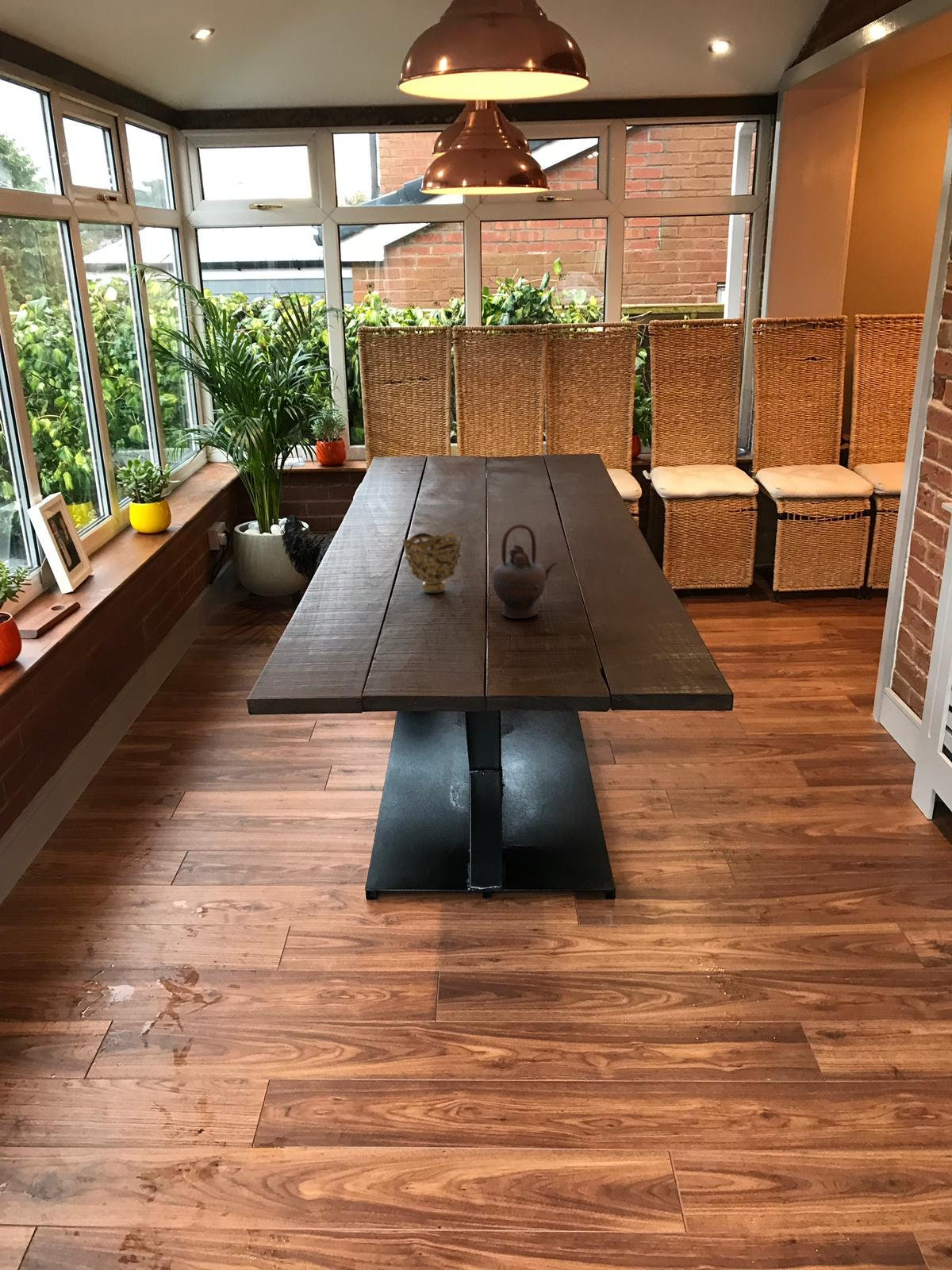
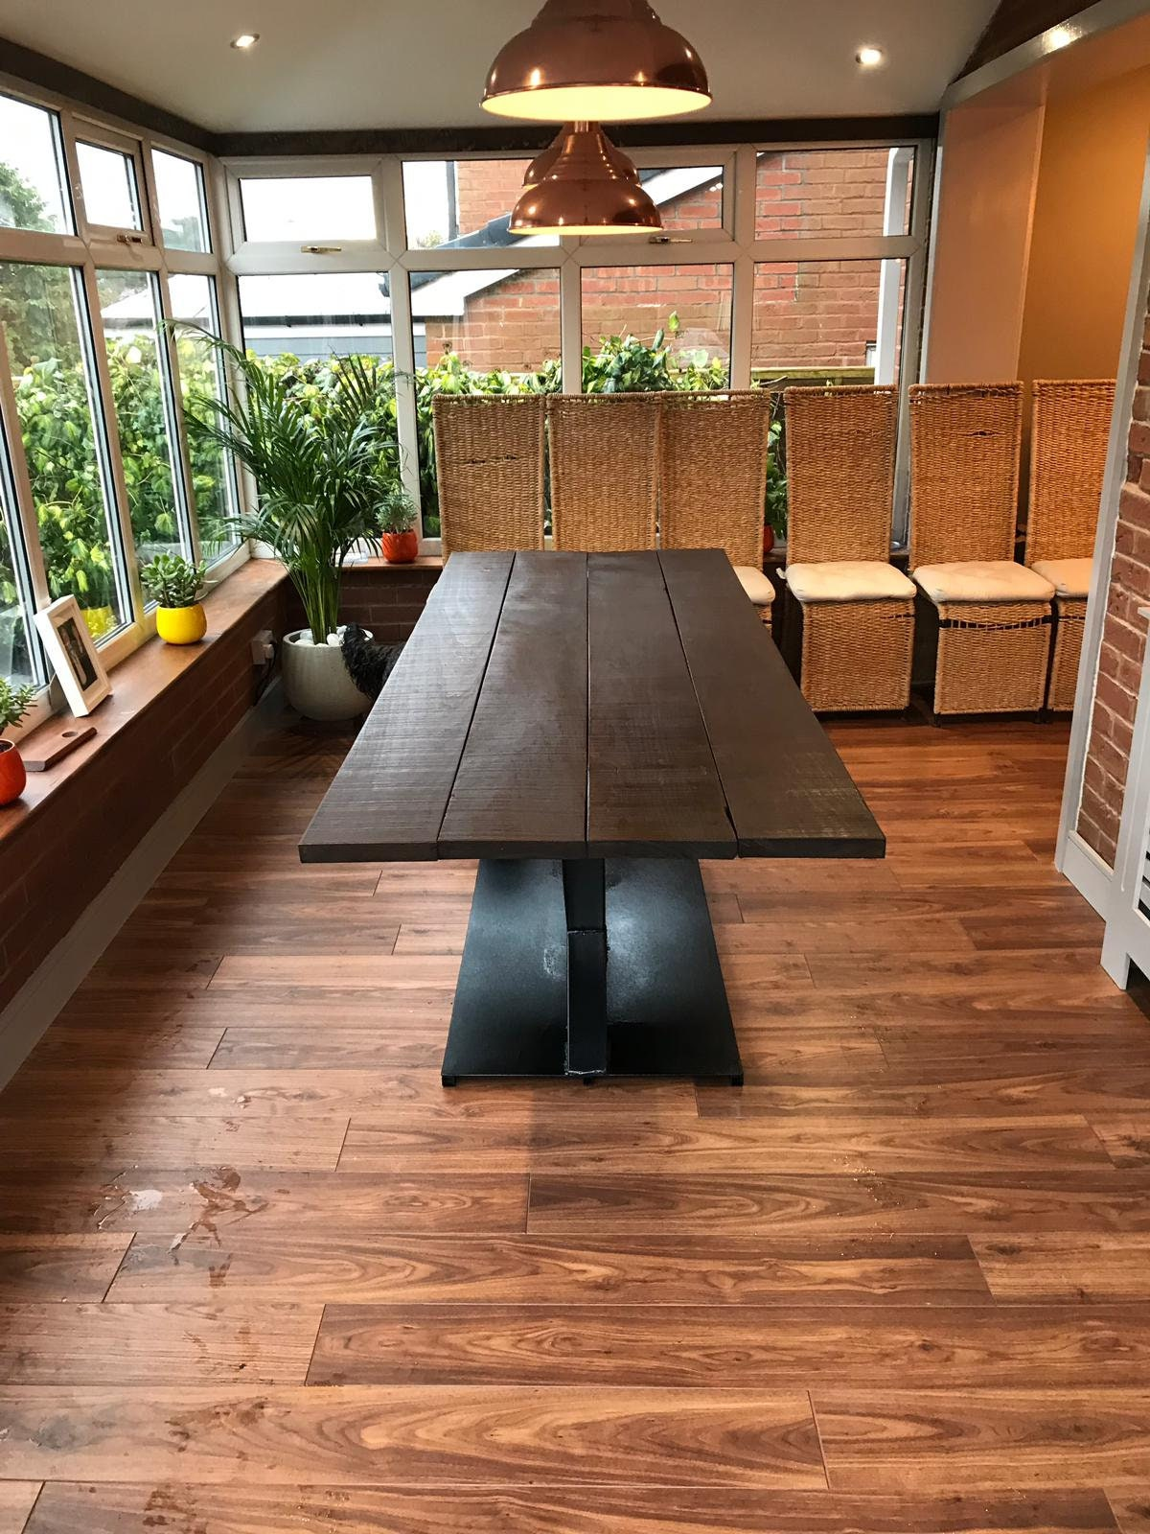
- decorative bowl [401,532,463,594]
- teapot [492,523,558,619]
